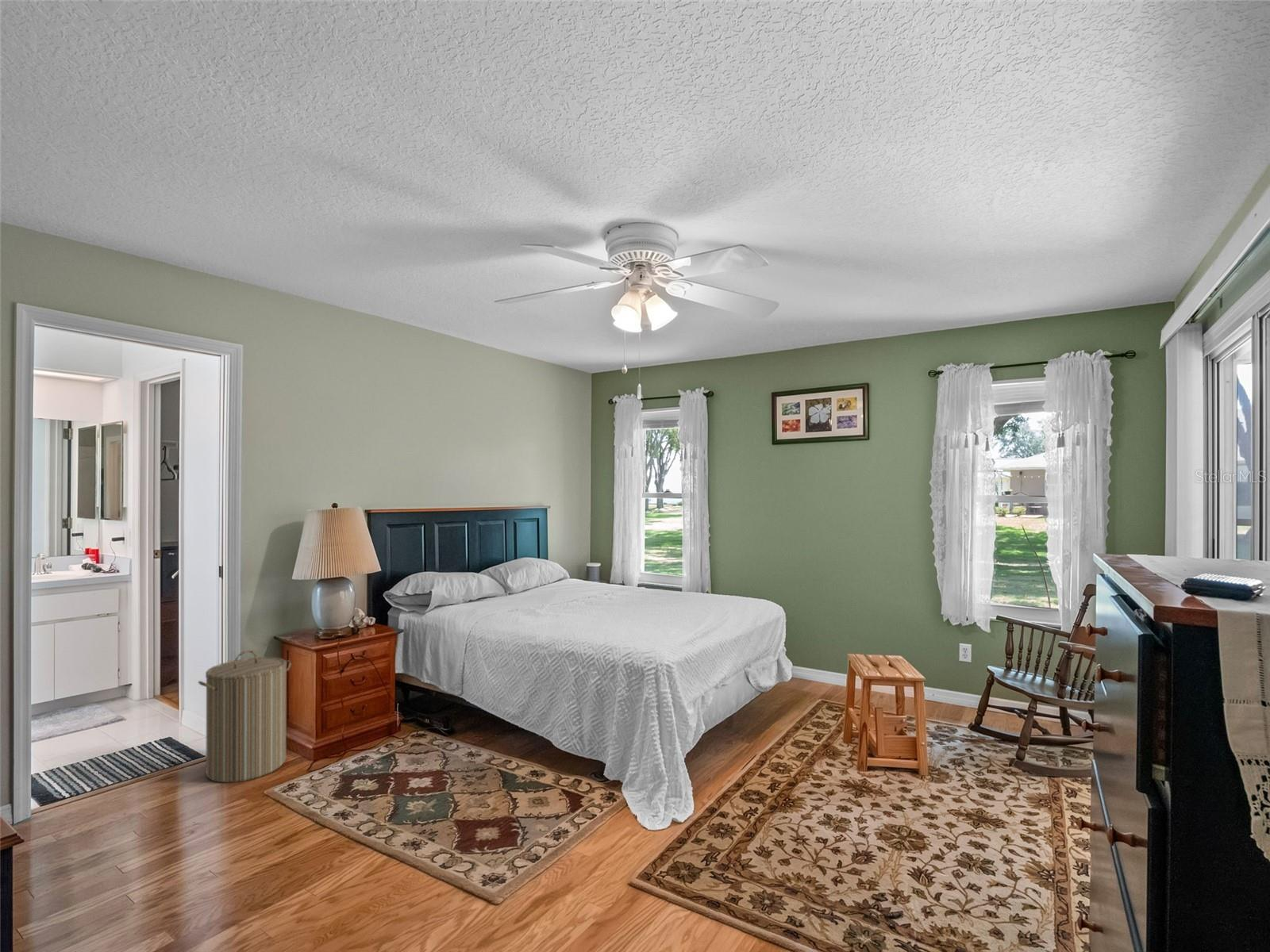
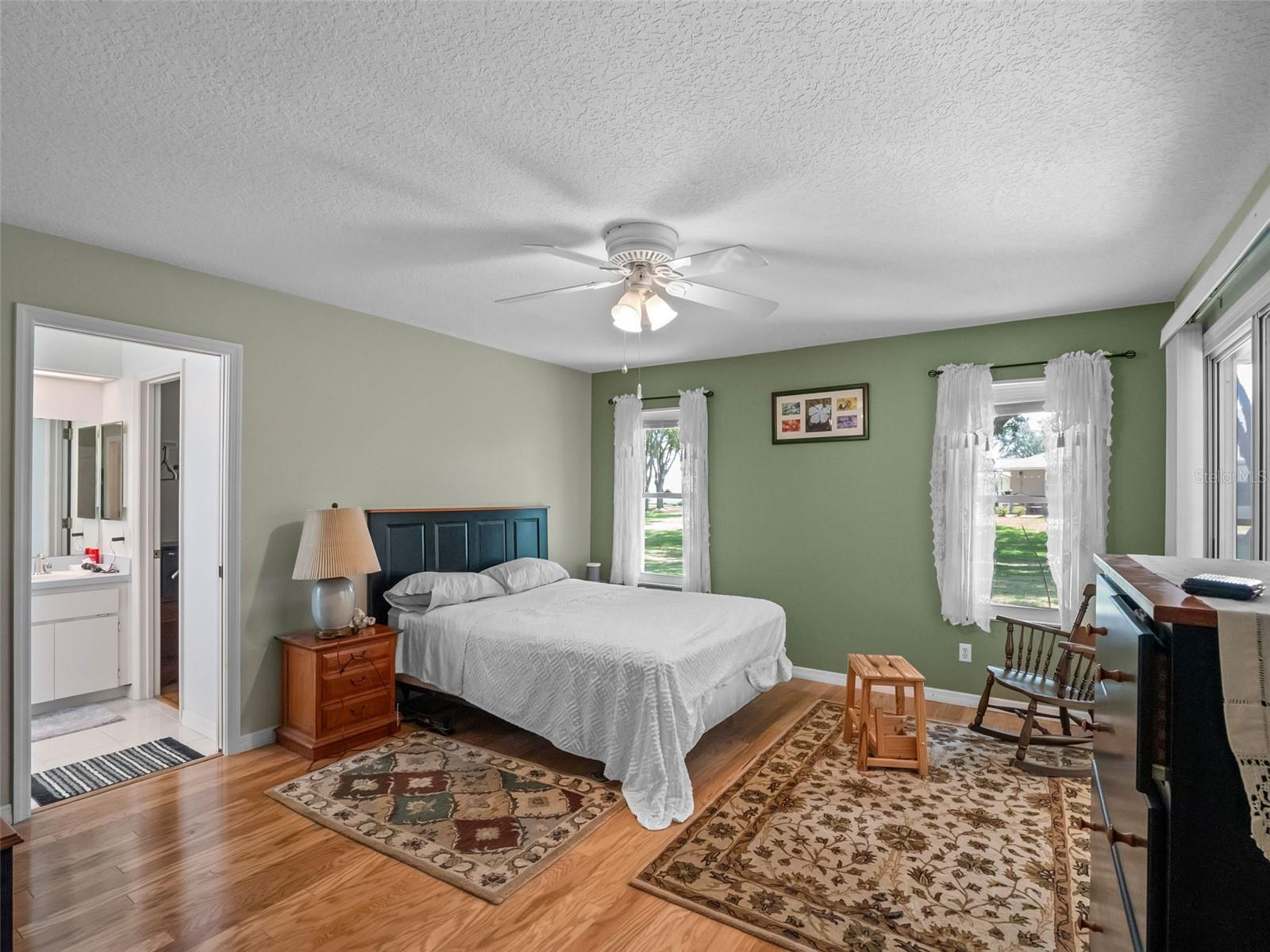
- laundry hamper [198,650,291,783]
